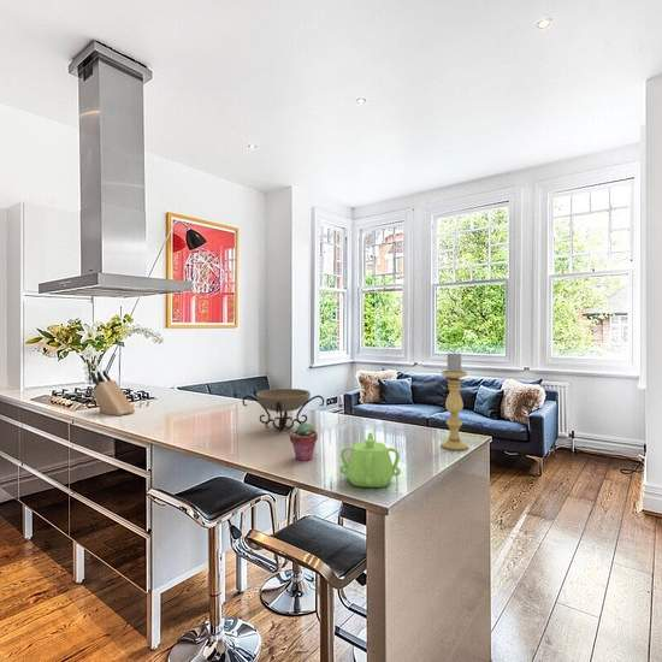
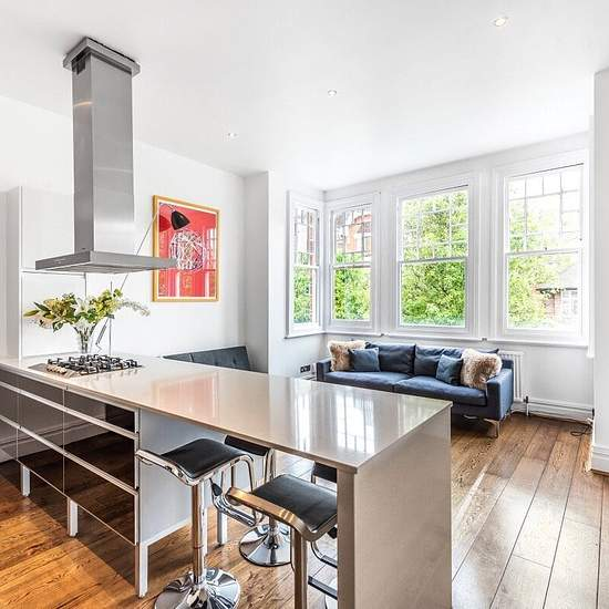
- teapot [338,431,402,489]
- candle holder [439,350,469,451]
- decorative bowl [241,388,325,433]
- knife block [89,370,136,416]
- potted succulent [289,422,319,462]
